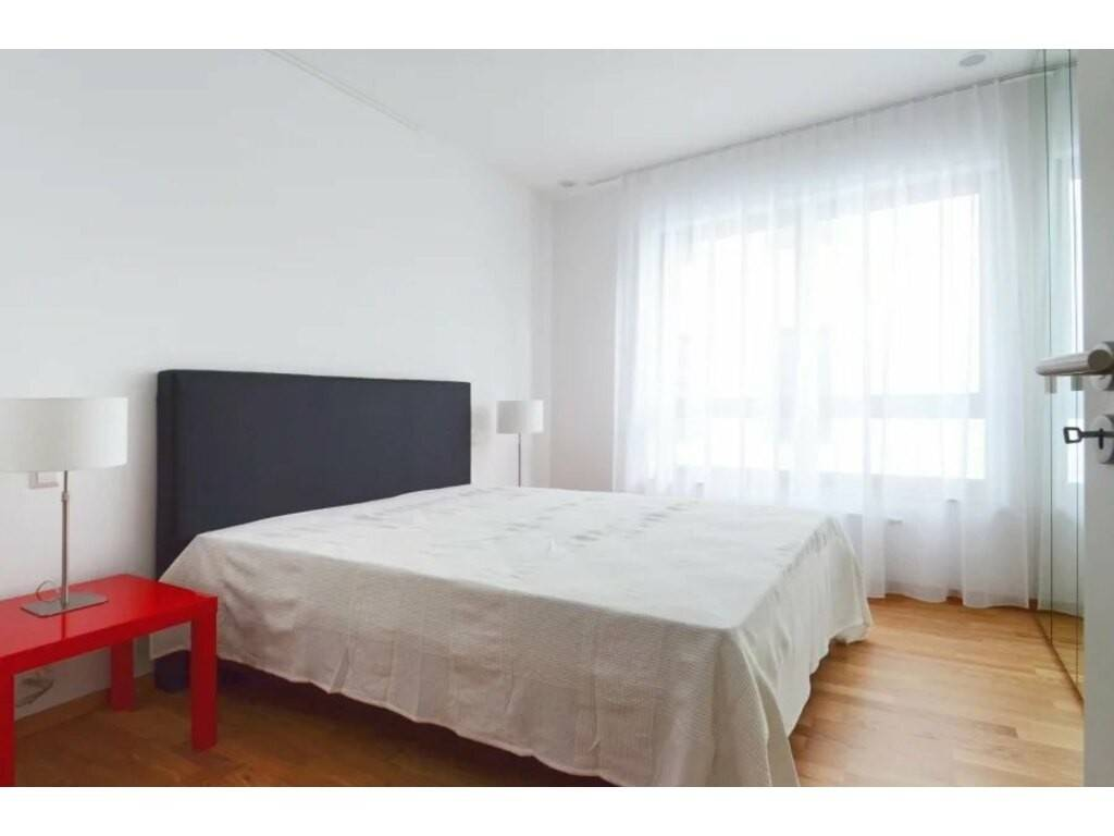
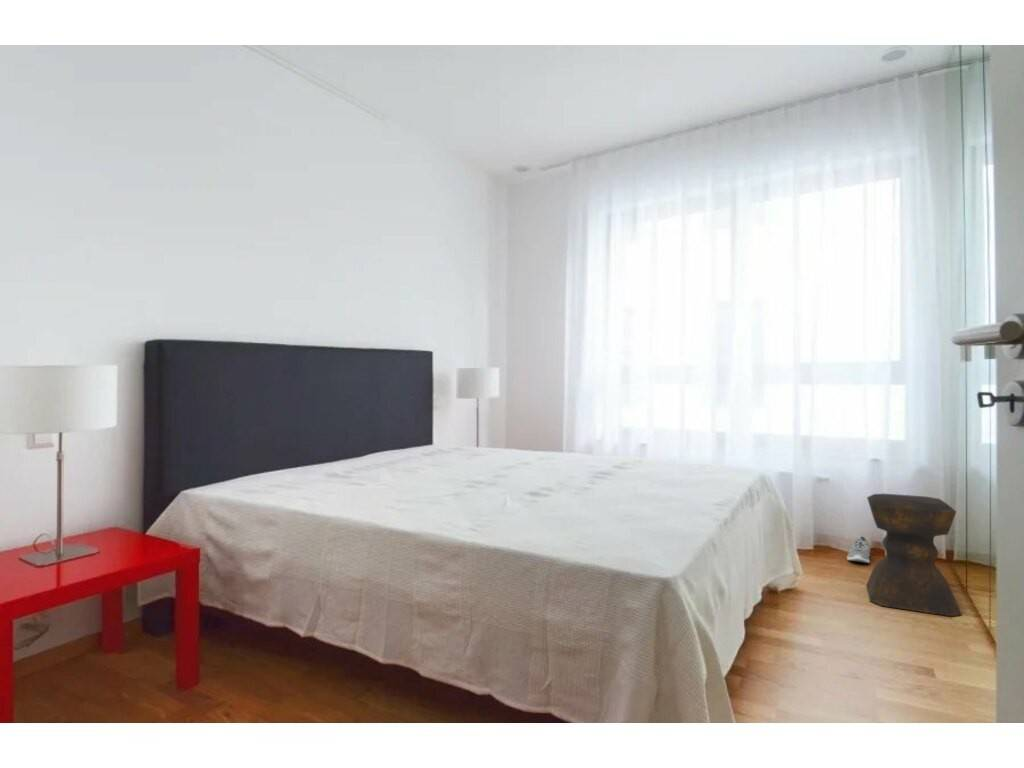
+ stool [865,493,963,617]
+ sneaker [846,535,871,564]
